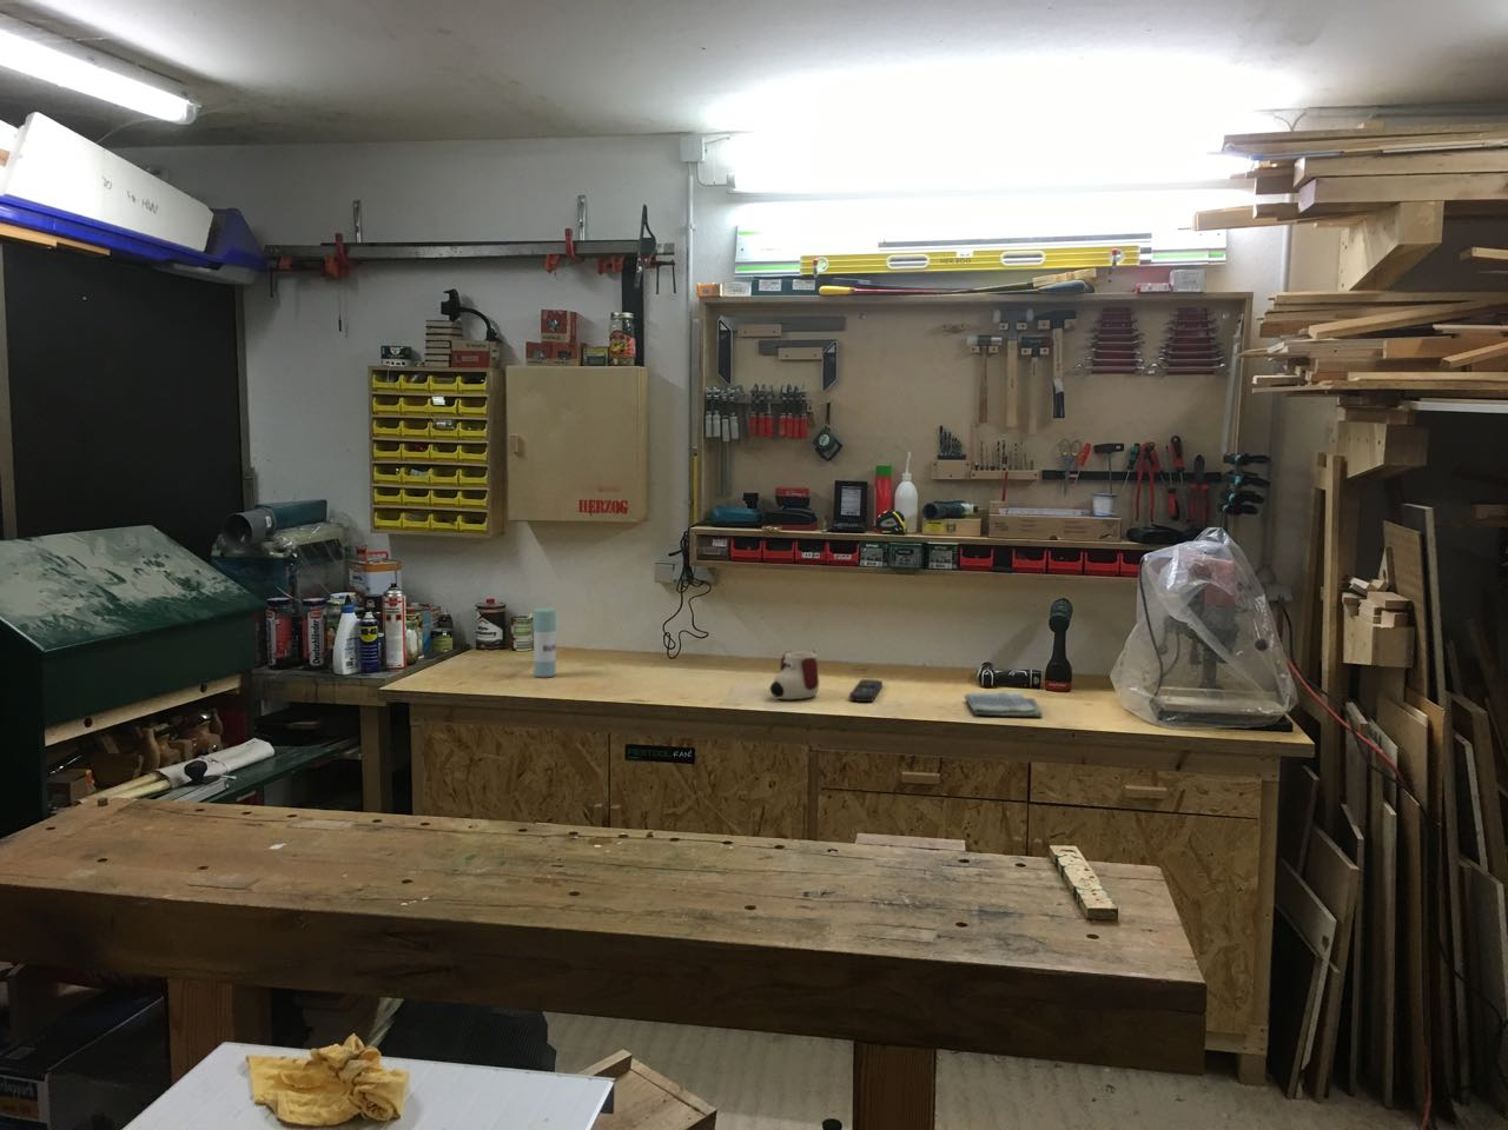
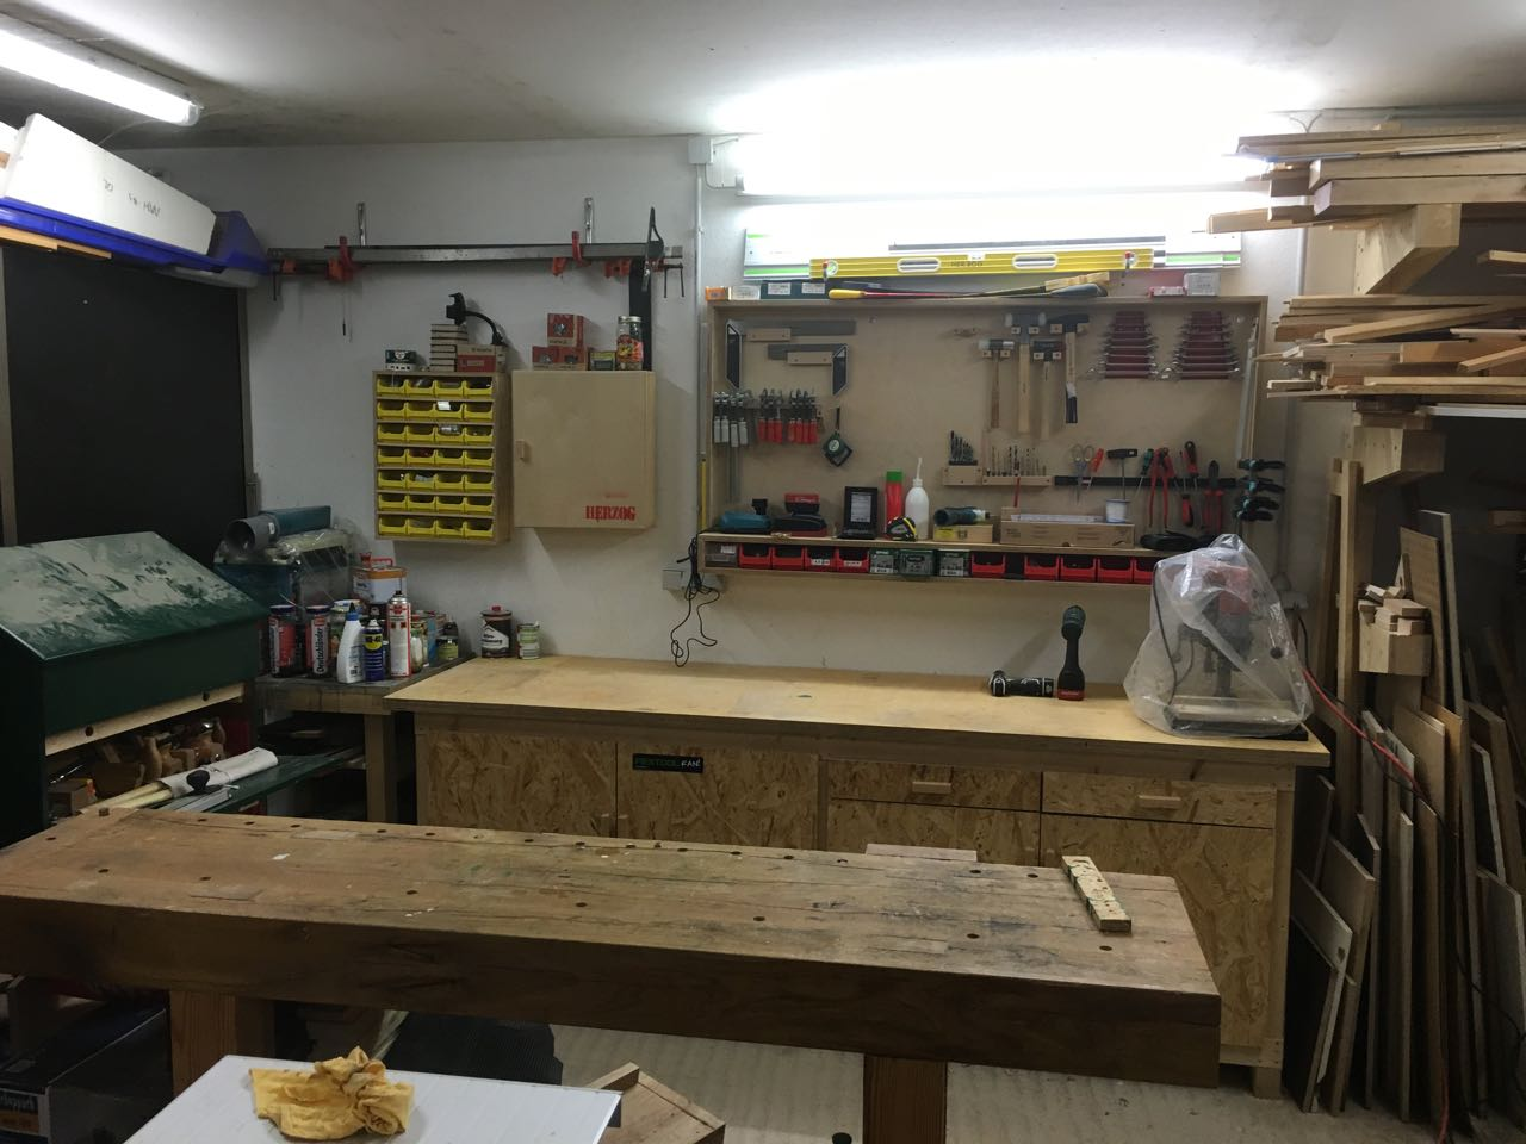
- dish towel [964,691,1044,718]
- remote control [848,678,883,703]
- mug [768,649,820,700]
- spray can [532,608,557,678]
